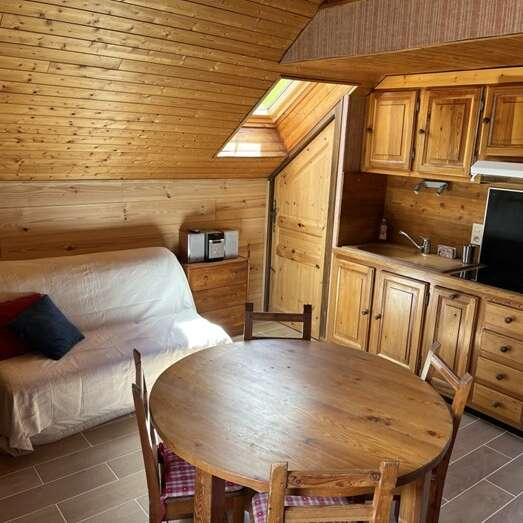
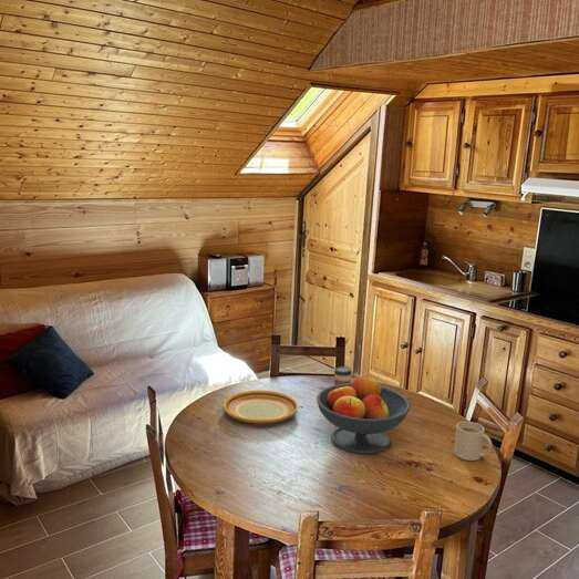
+ fruit bowl [316,373,412,455]
+ plate [223,390,299,426]
+ mug [453,421,493,462]
+ coffee cup [333,365,353,385]
